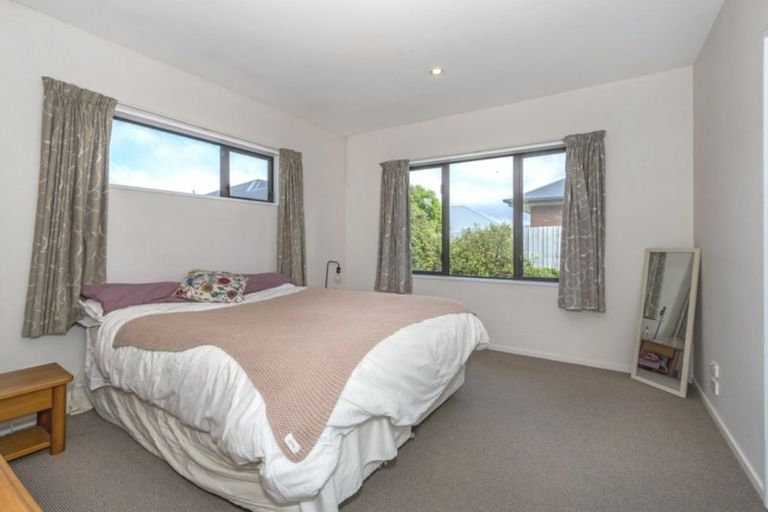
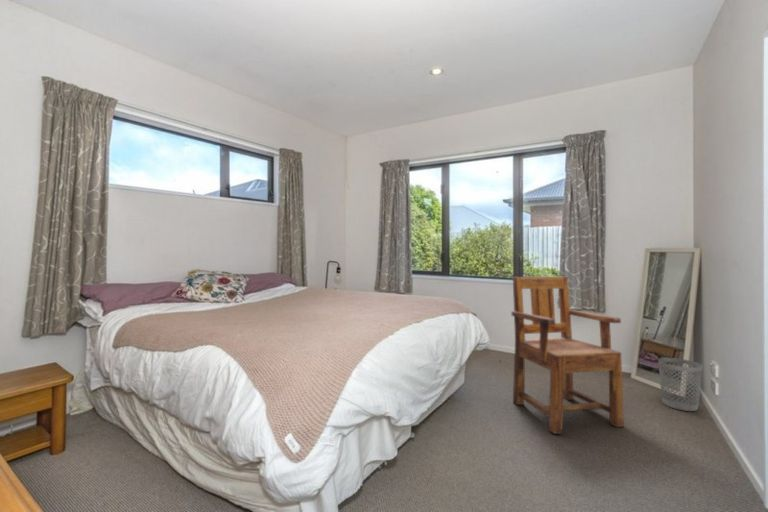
+ wastebasket [657,357,704,412]
+ armchair [510,276,625,435]
